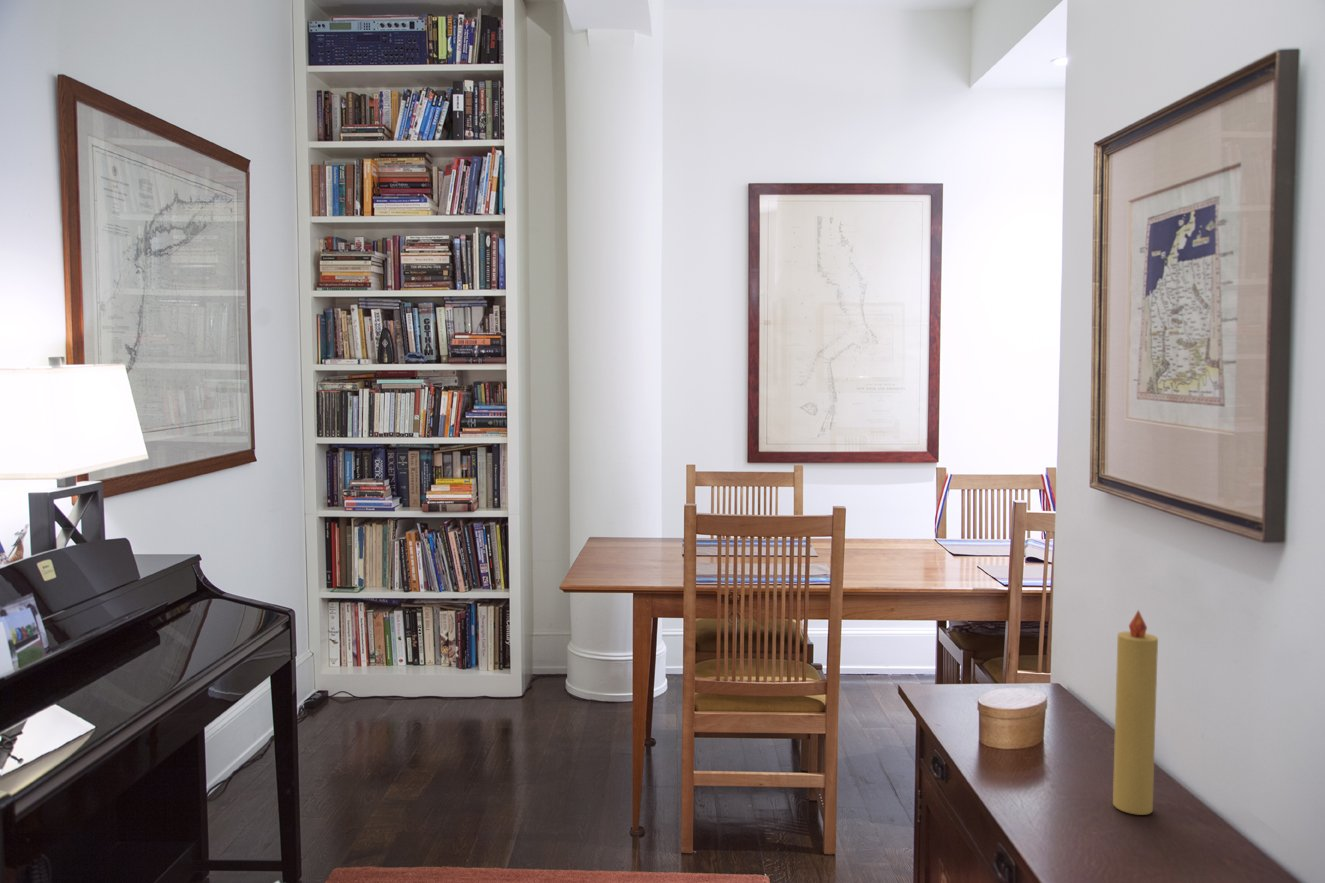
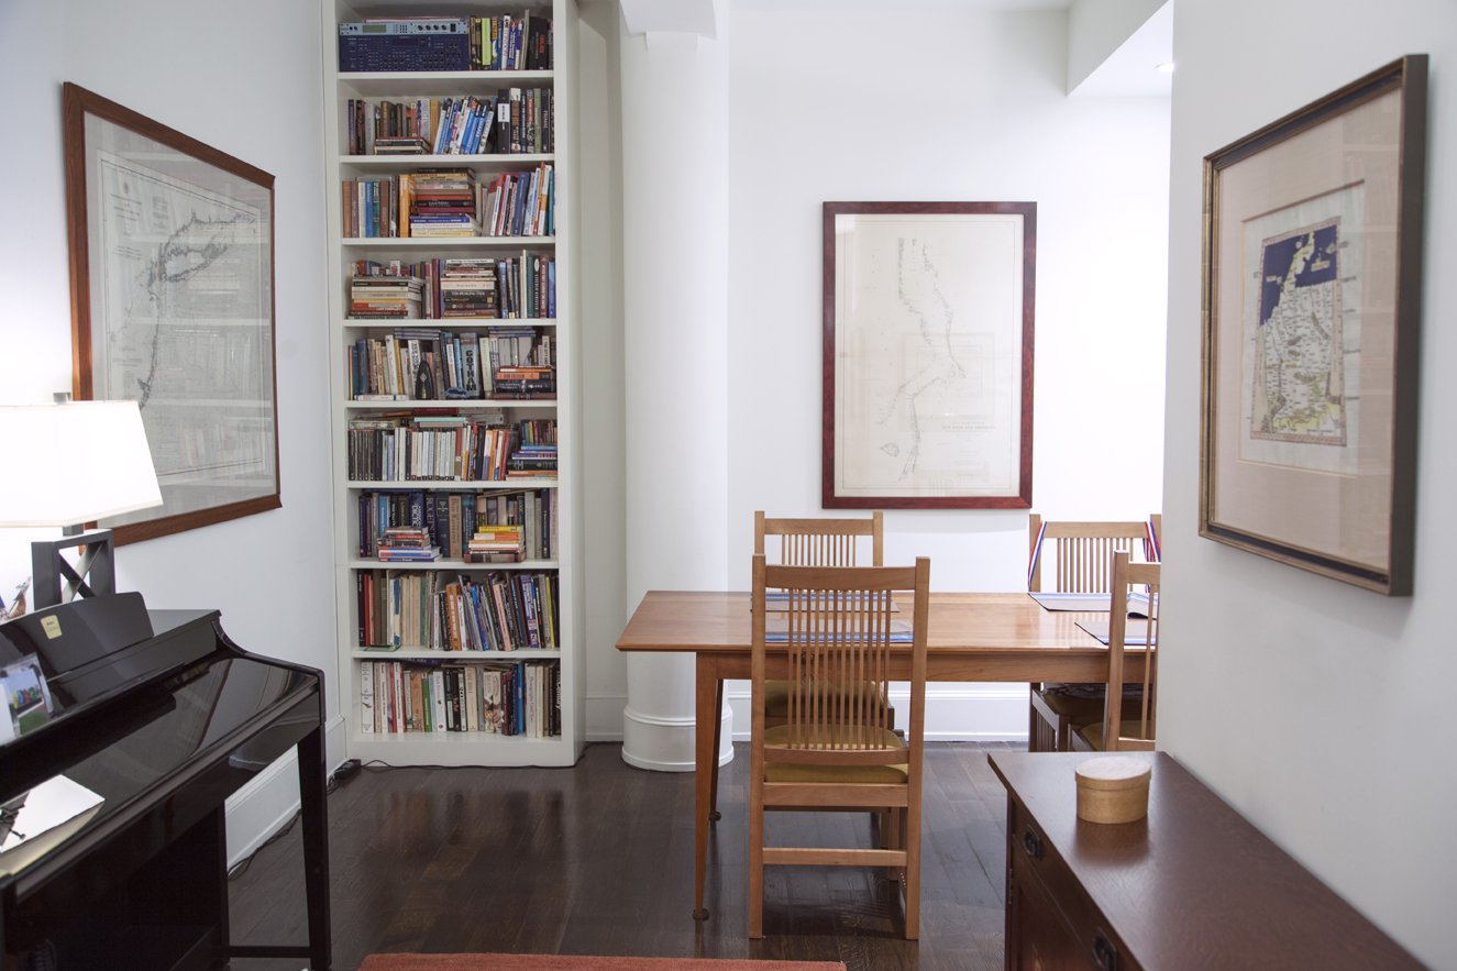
- candle [1112,609,1159,816]
